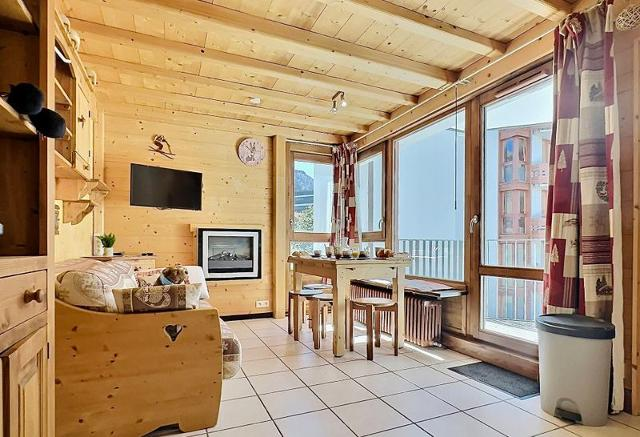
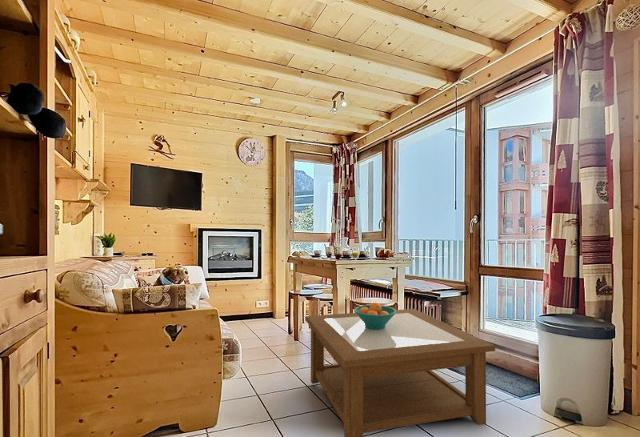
+ coffee table [304,308,496,437]
+ fruit bowl [353,301,397,329]
